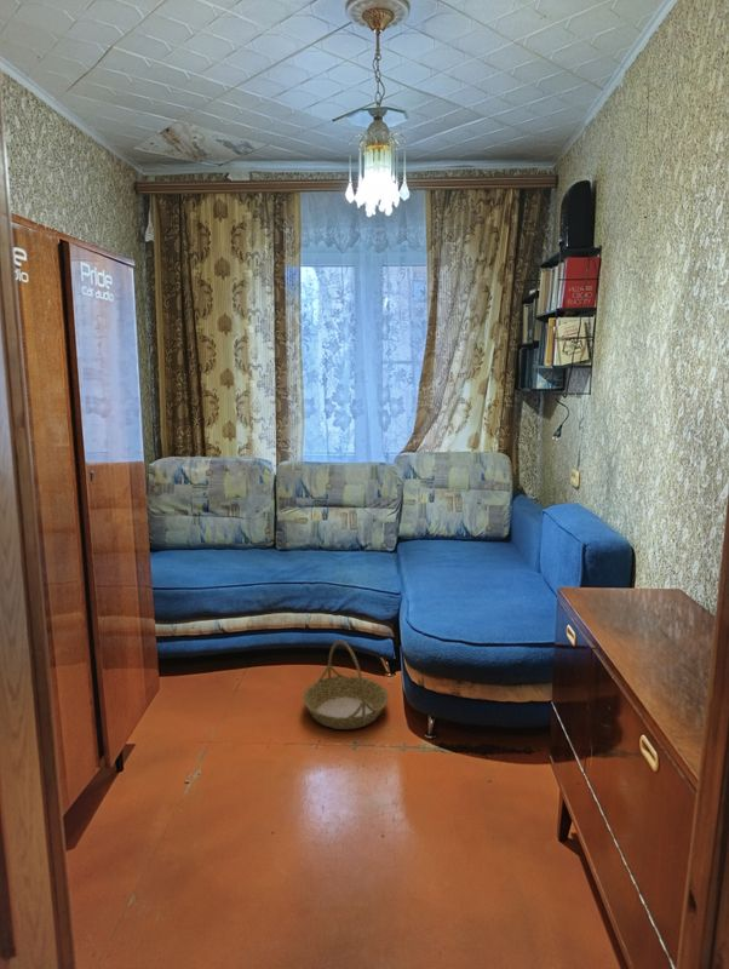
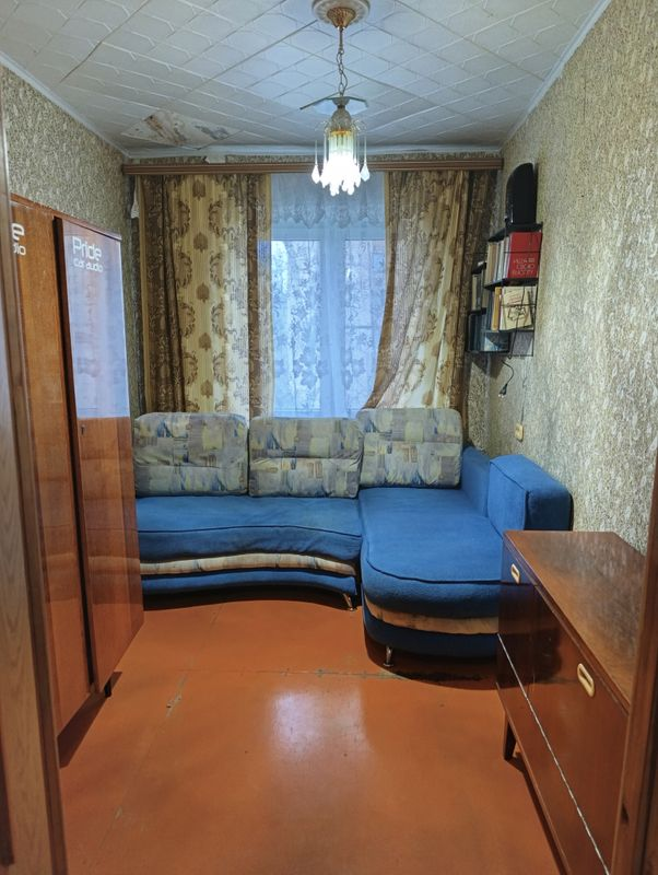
- basket [302,640,390,730]
